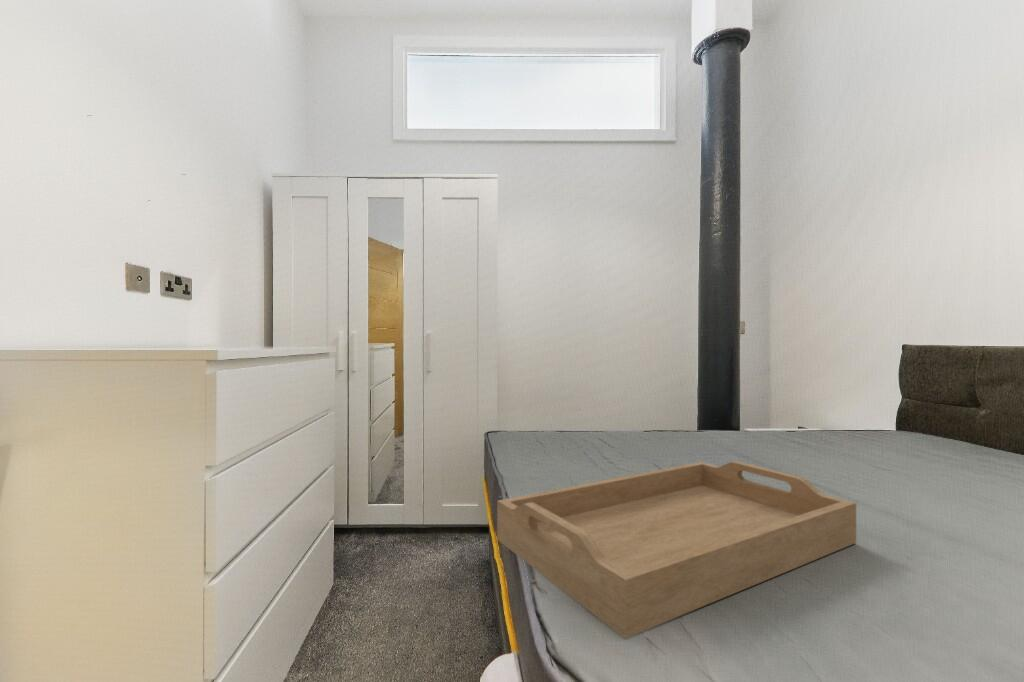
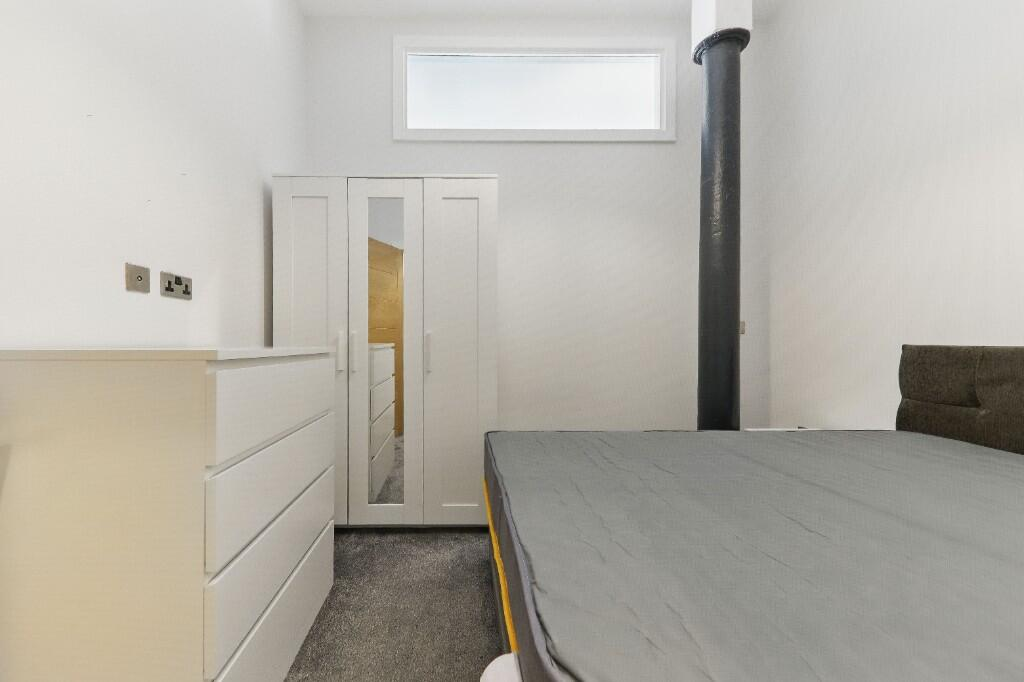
- serving tray [496,460,857,639]
